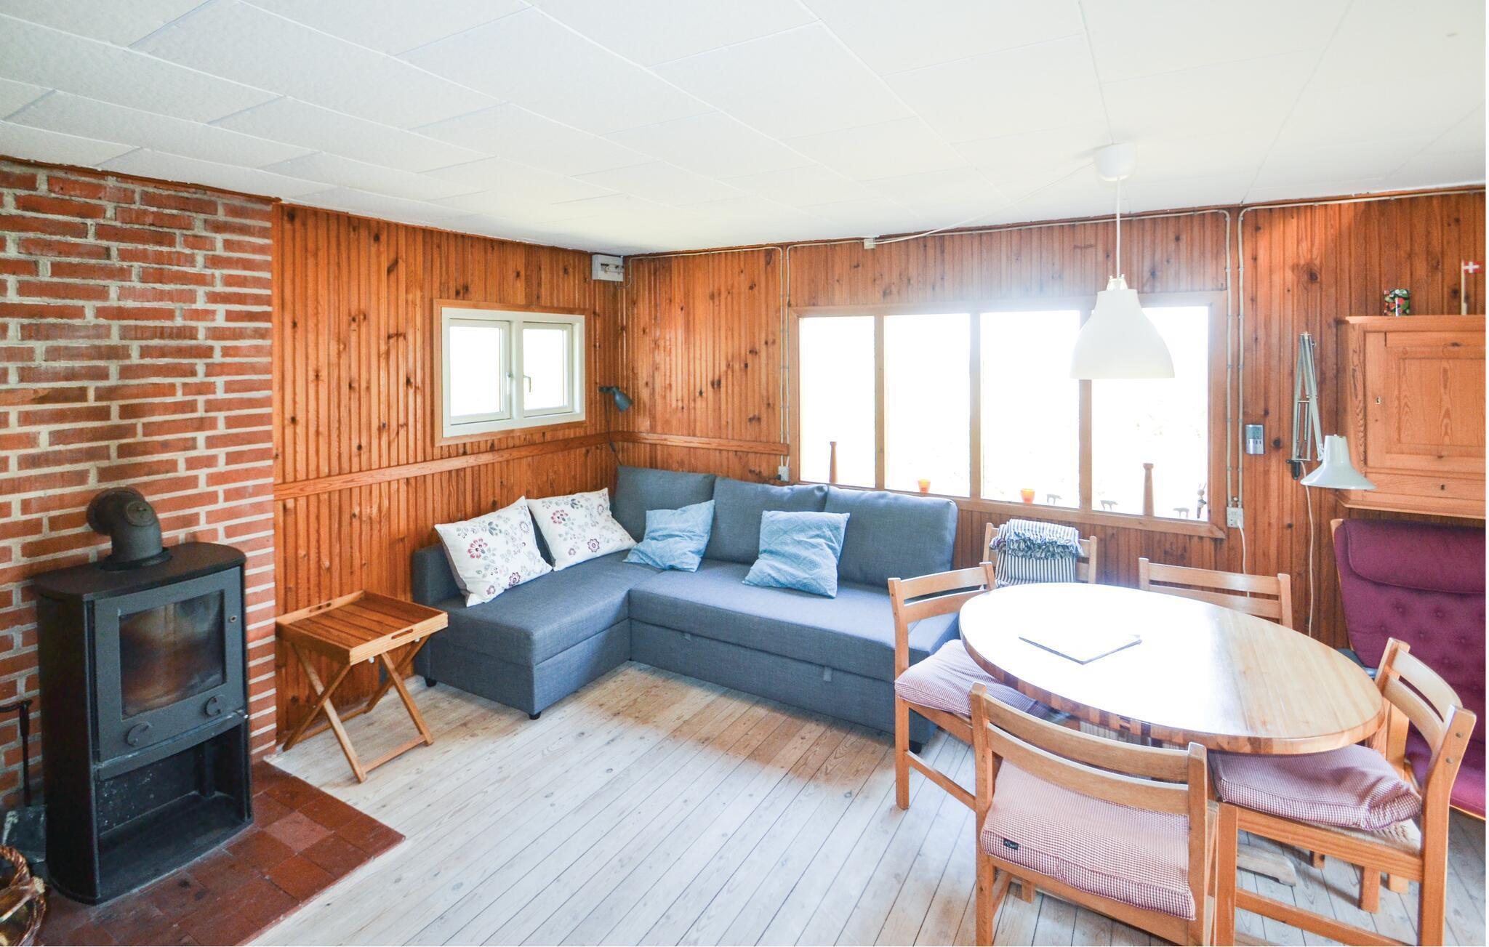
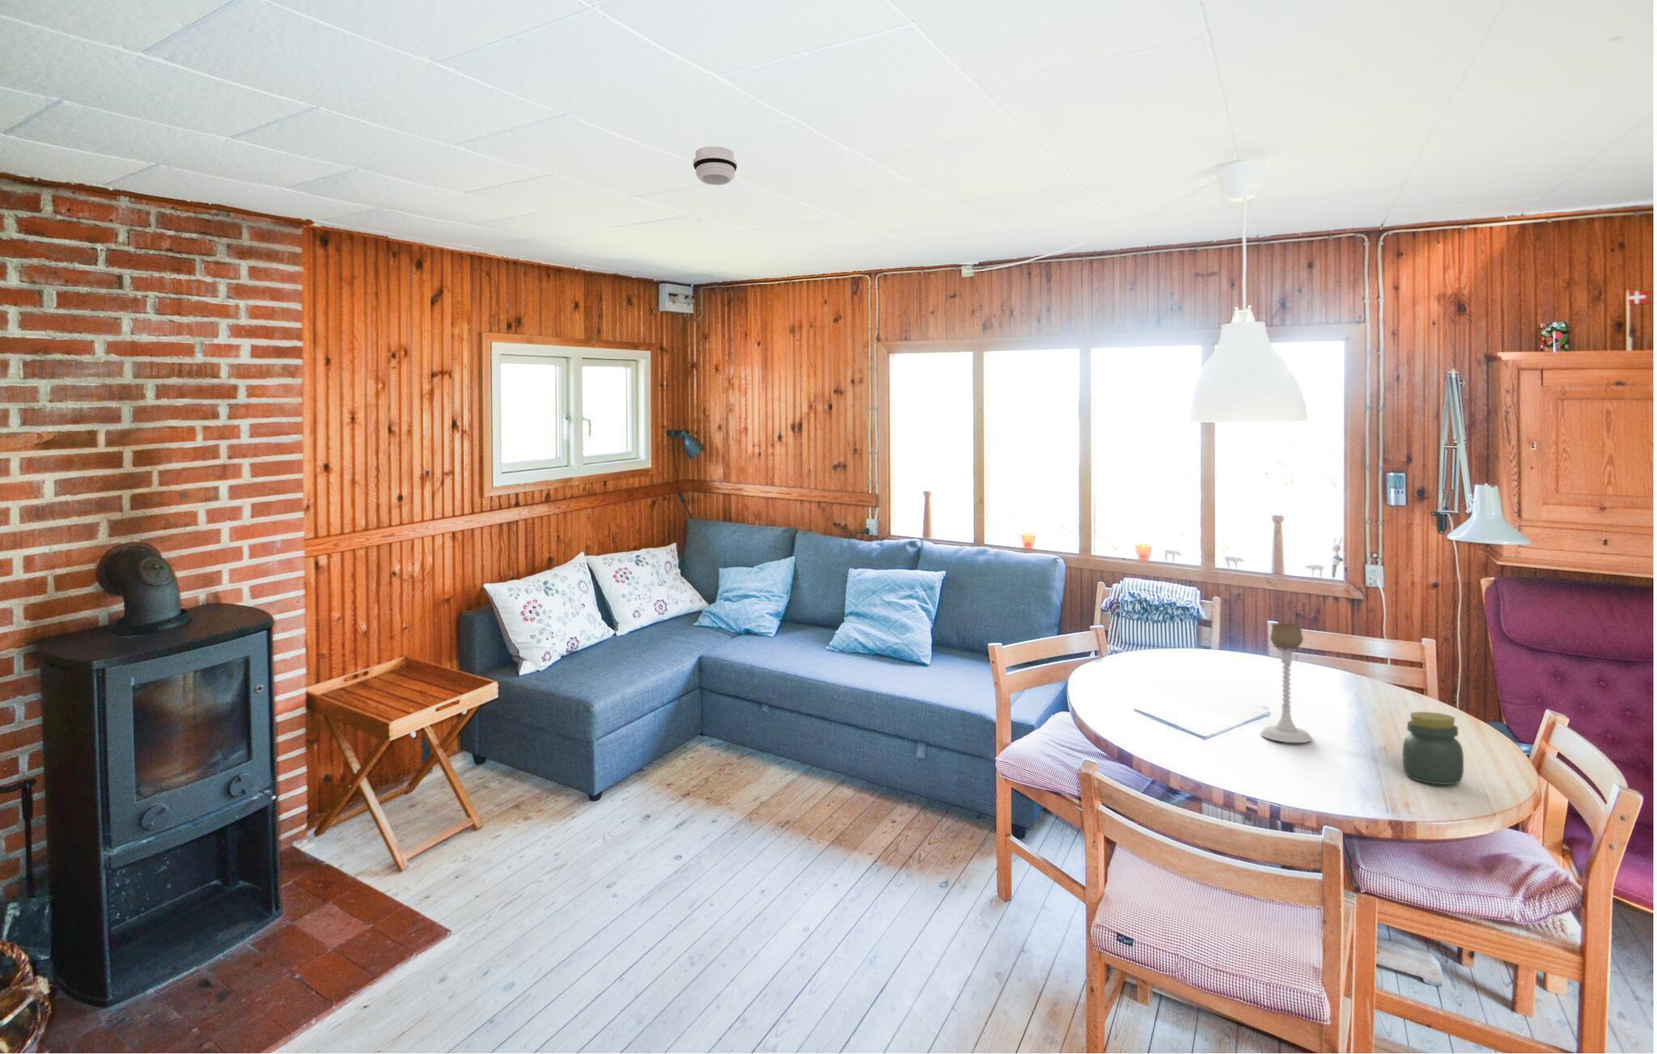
+ jar [1402,711,1465,786]
+ smoke detector [692,146,738,186]
+ candle holder [1258,622,1313,744]
